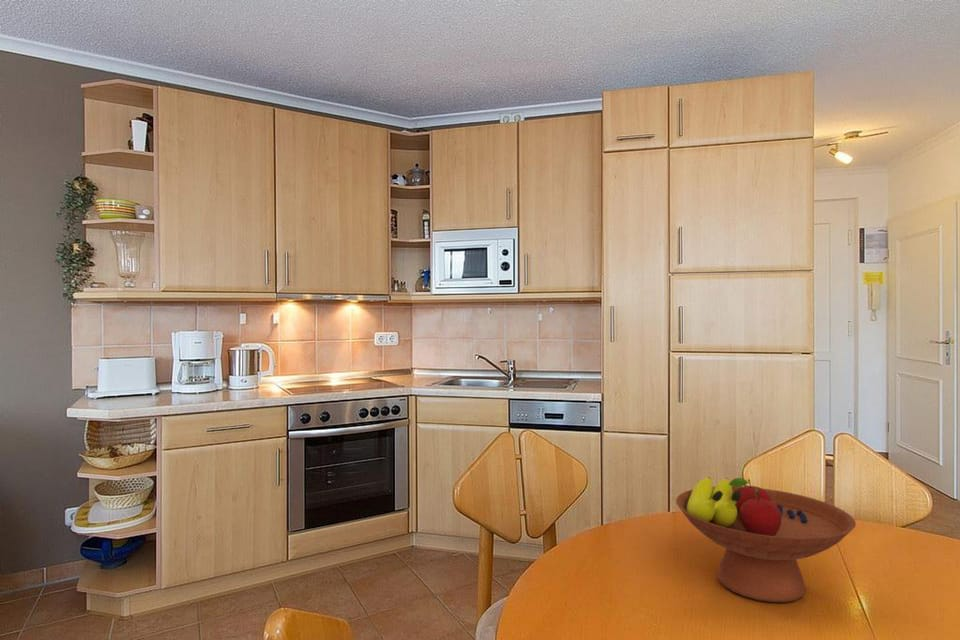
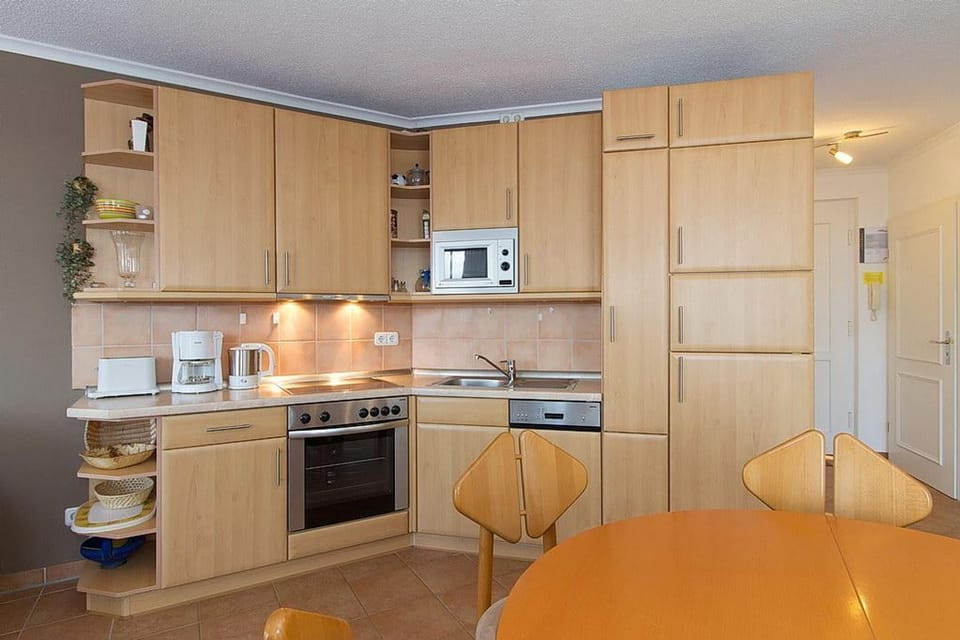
- fruit bowl [675,476,857,604]
